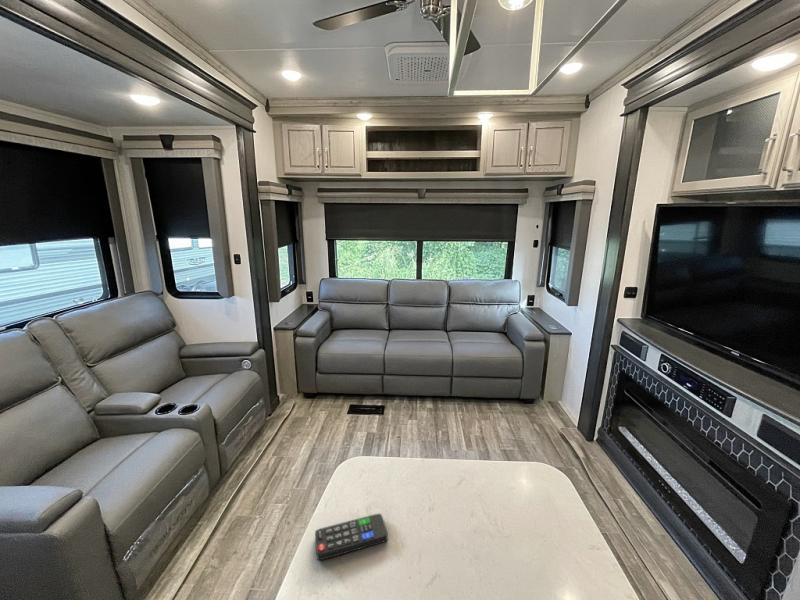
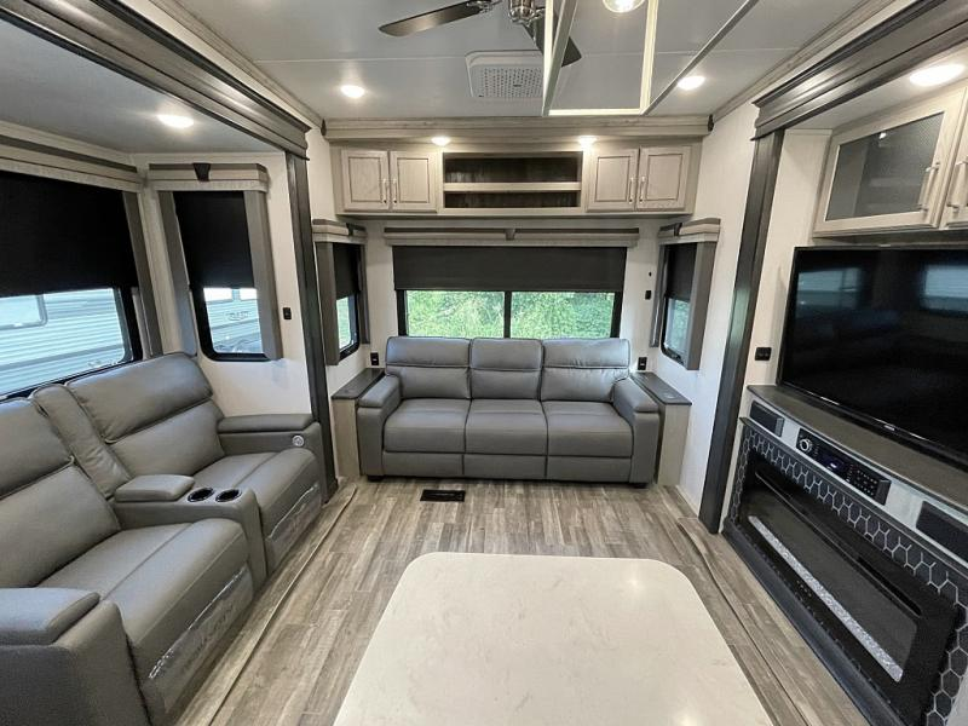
- remote control [314,513,389,561]
